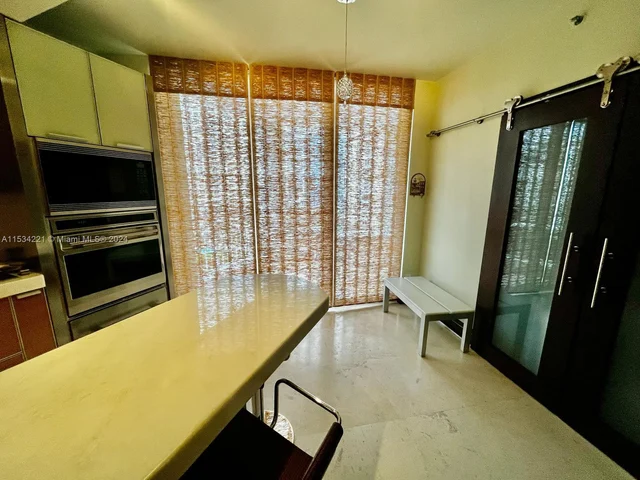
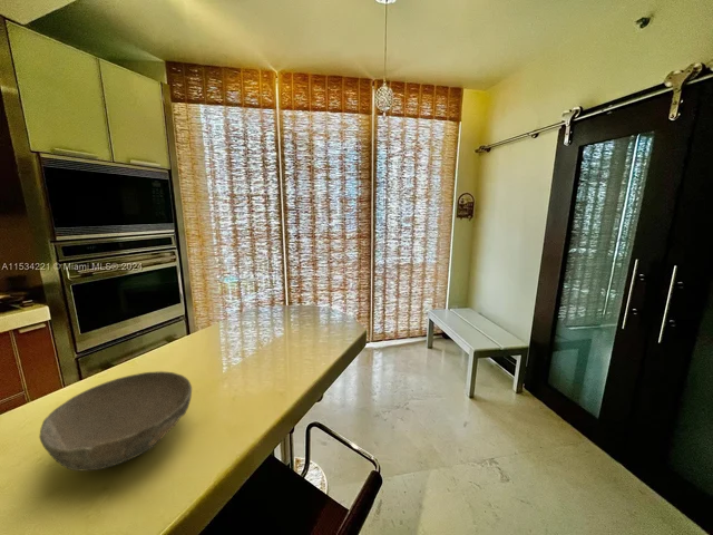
+ bowl [38,370,193,473]
